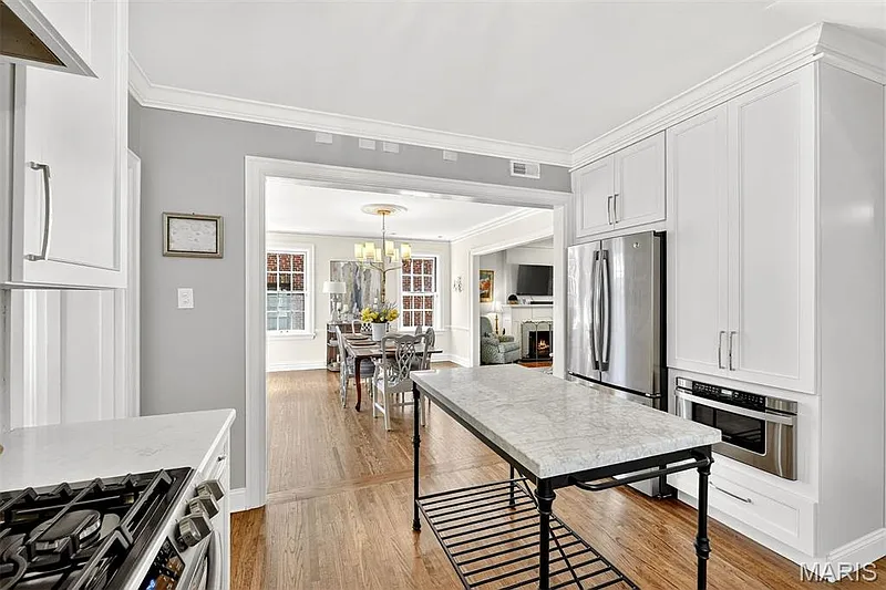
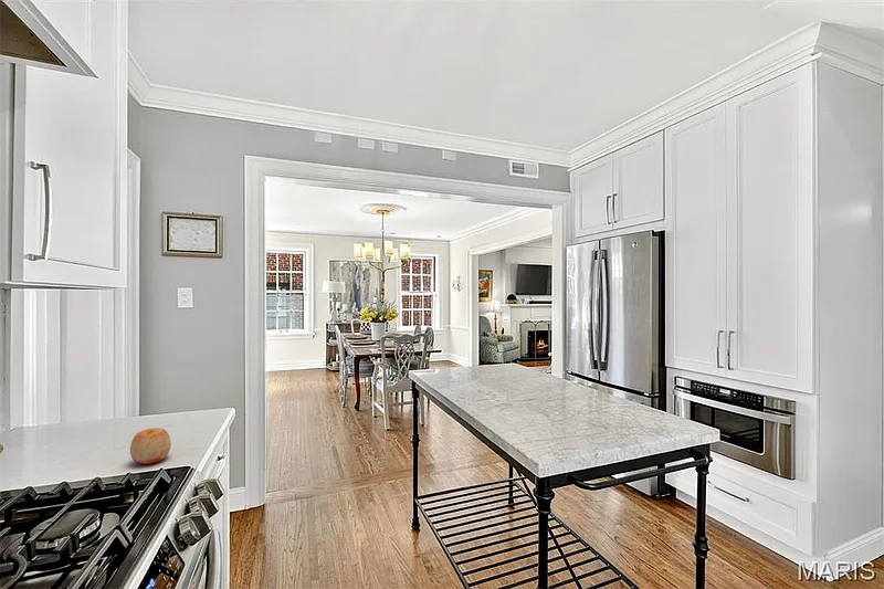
+ apple [129,427,172,465]
